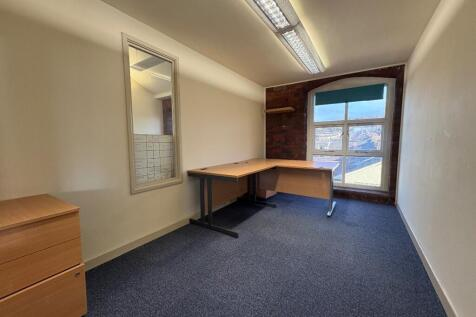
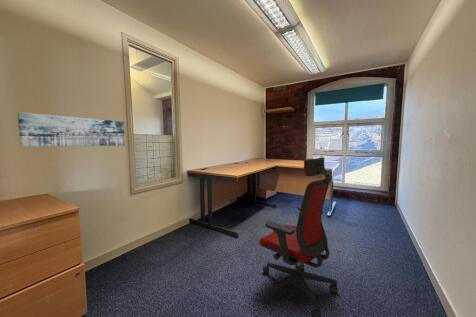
+ office chair [258,156,339,317]
+ wall art [16,111,126,147]
